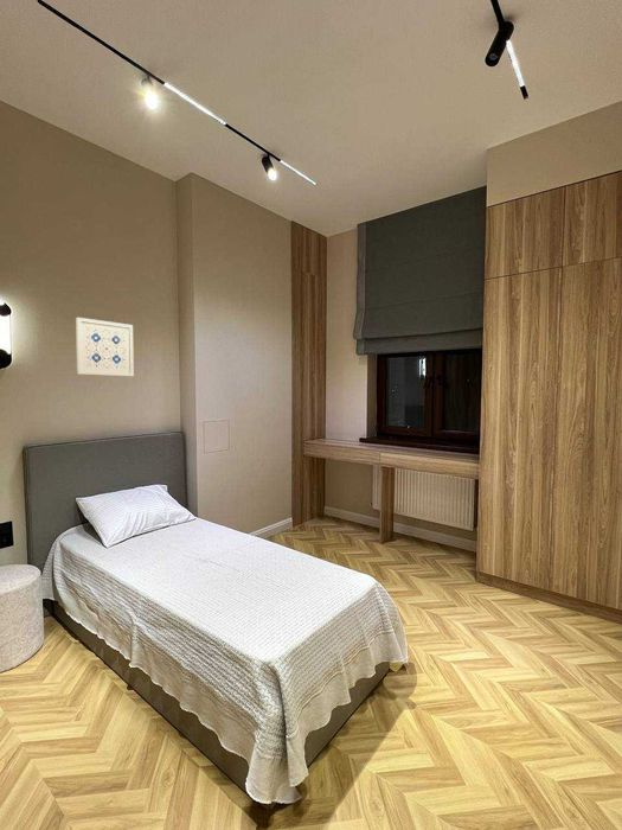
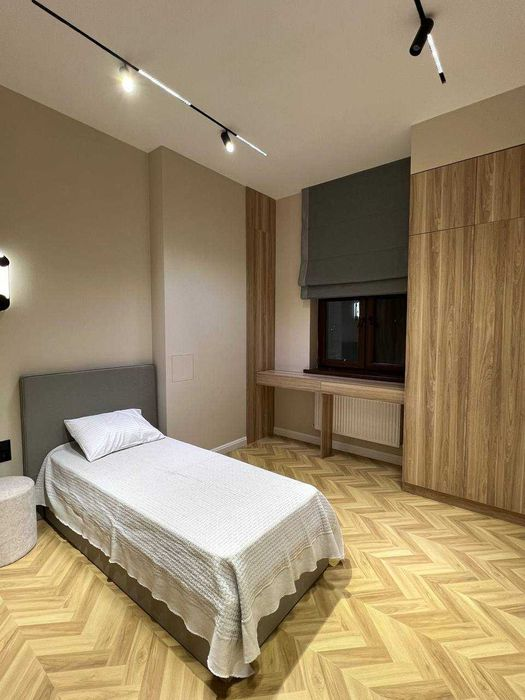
- wall art [75,317,135,377]
